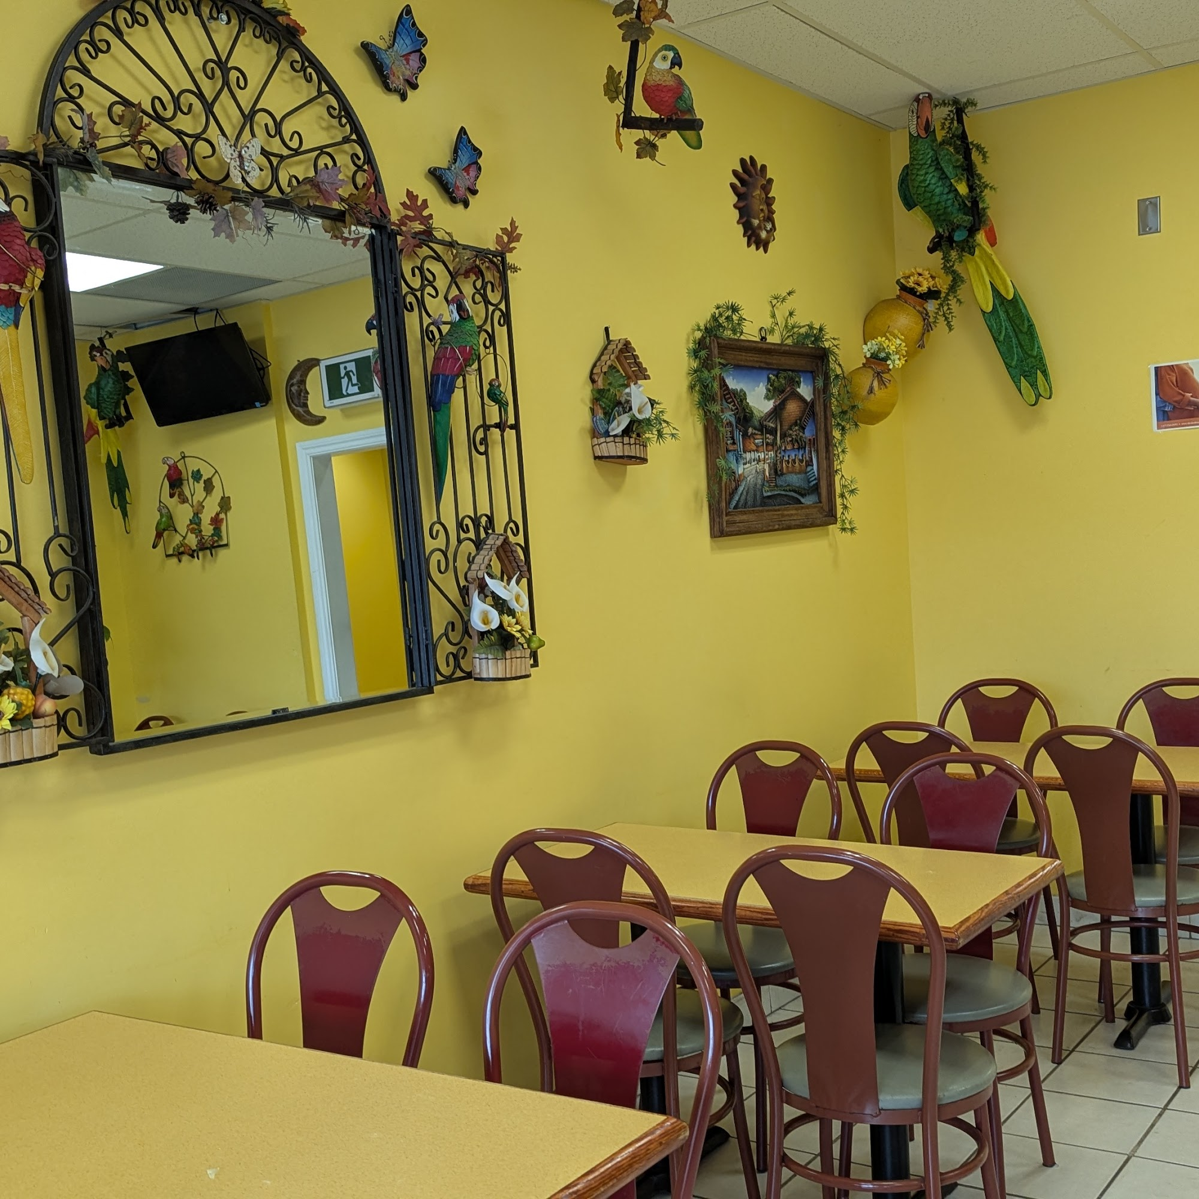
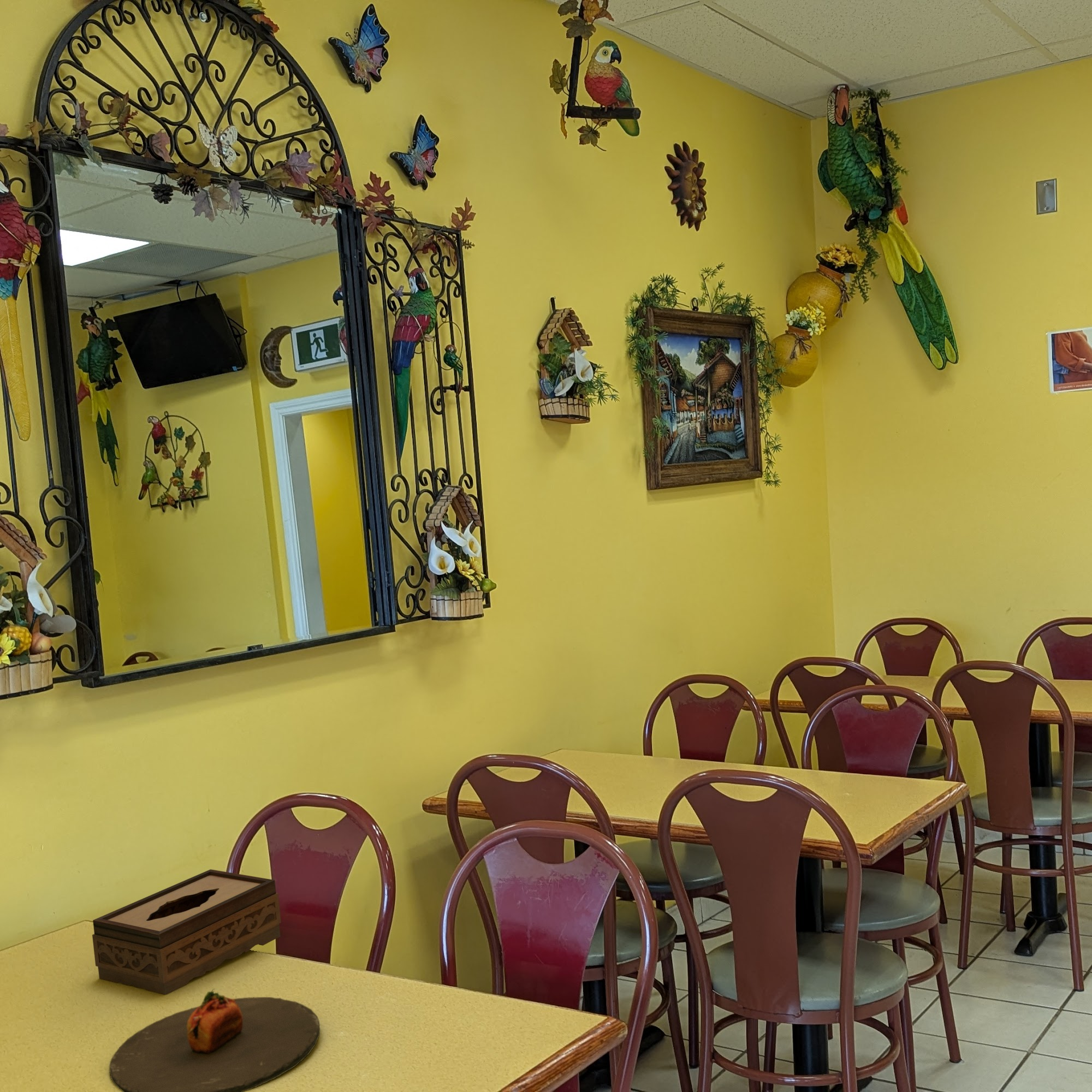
+ tissue box [92,869,282,995]
+ plate [109,988,321,1092]
